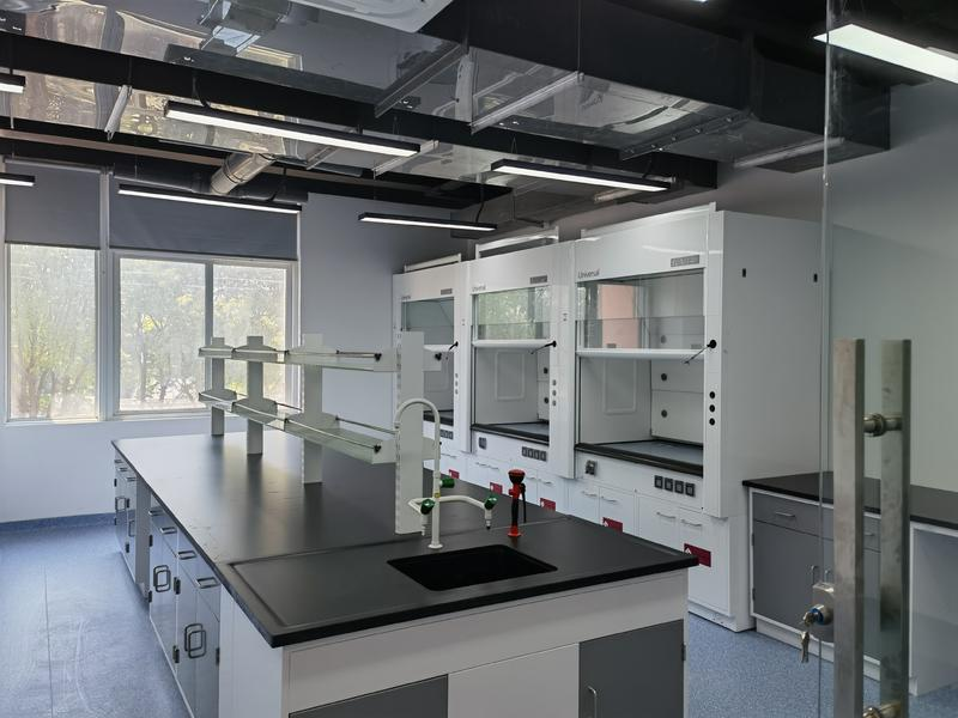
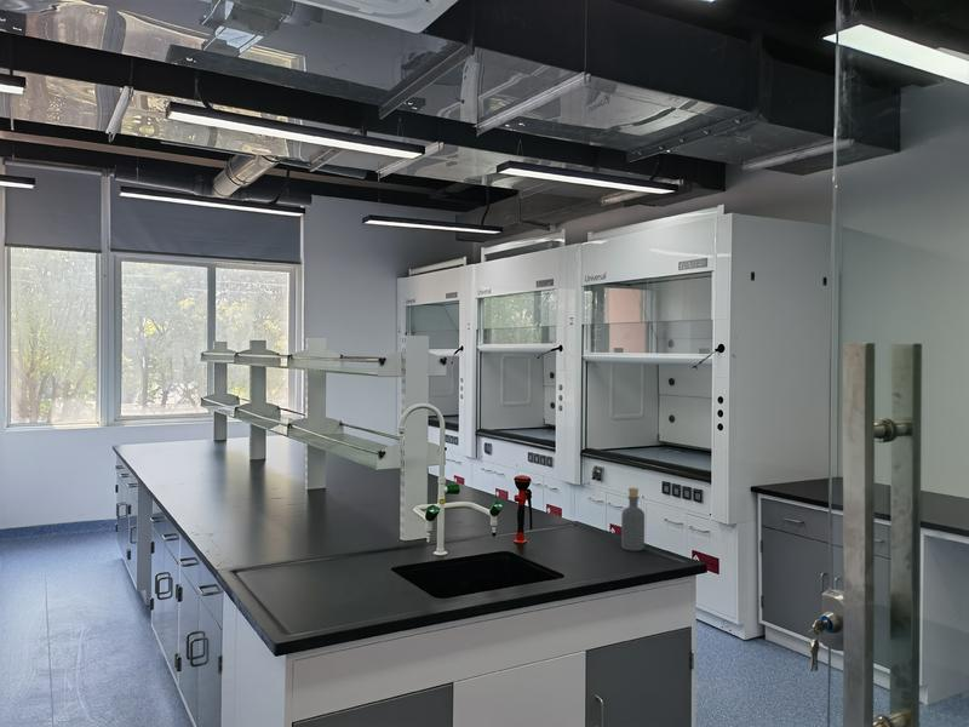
+ bottle [620,487,646,553]
